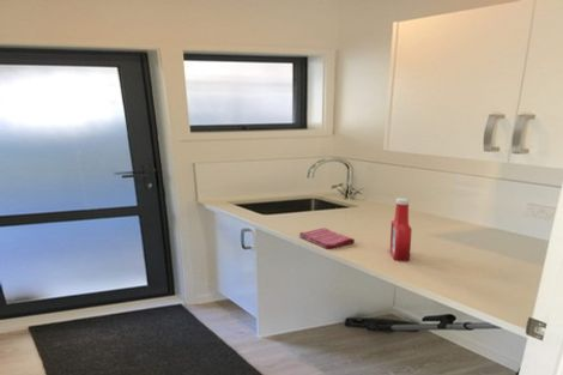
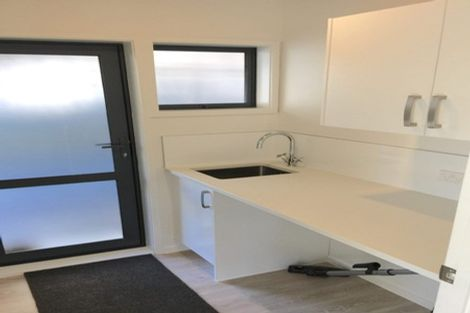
- dish towel [298,226,356,250]
- soap bottle [389,196,413,264]
